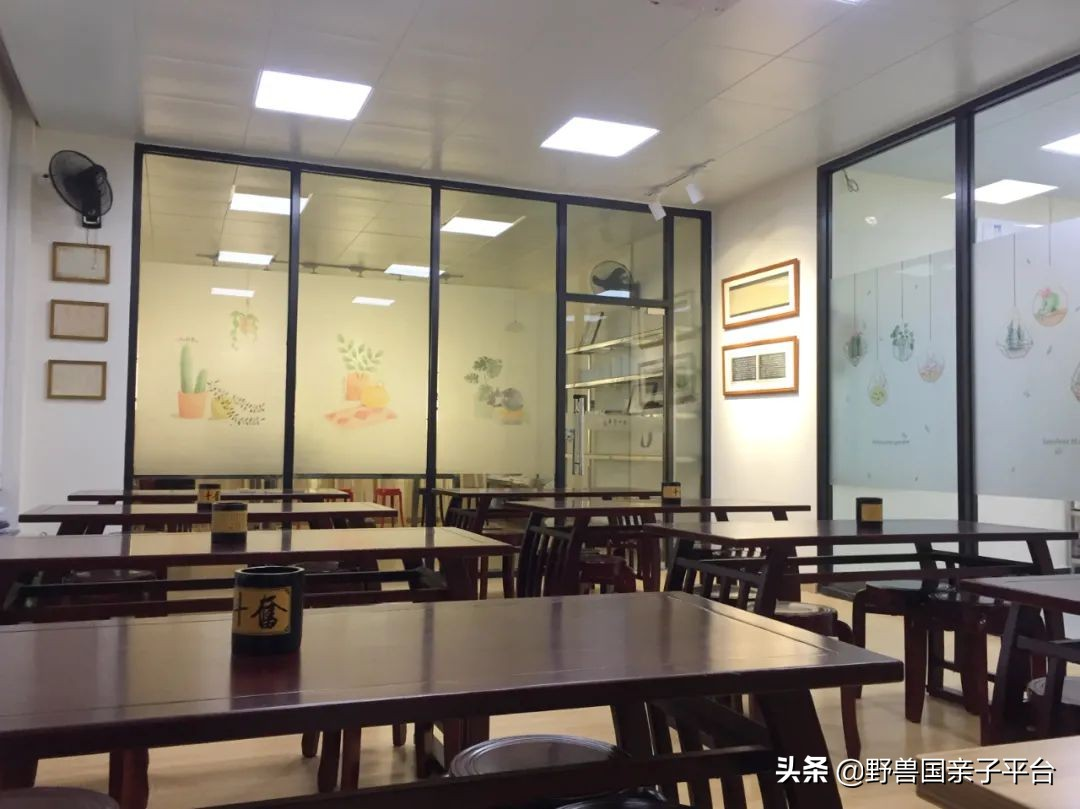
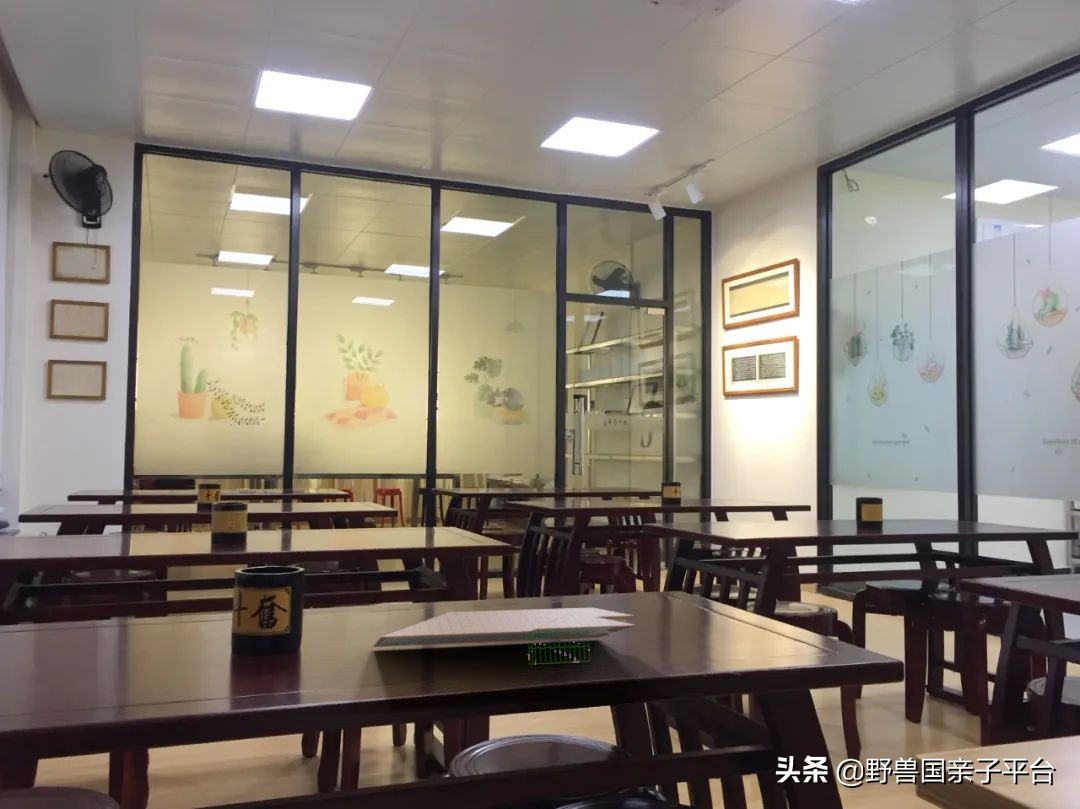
+ paper sheet [372,607,638,665]
